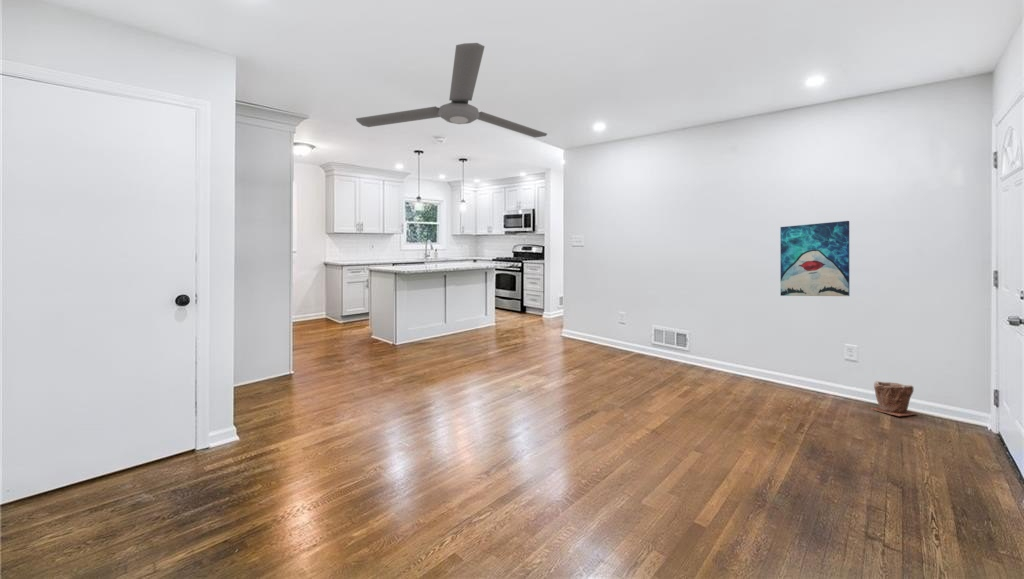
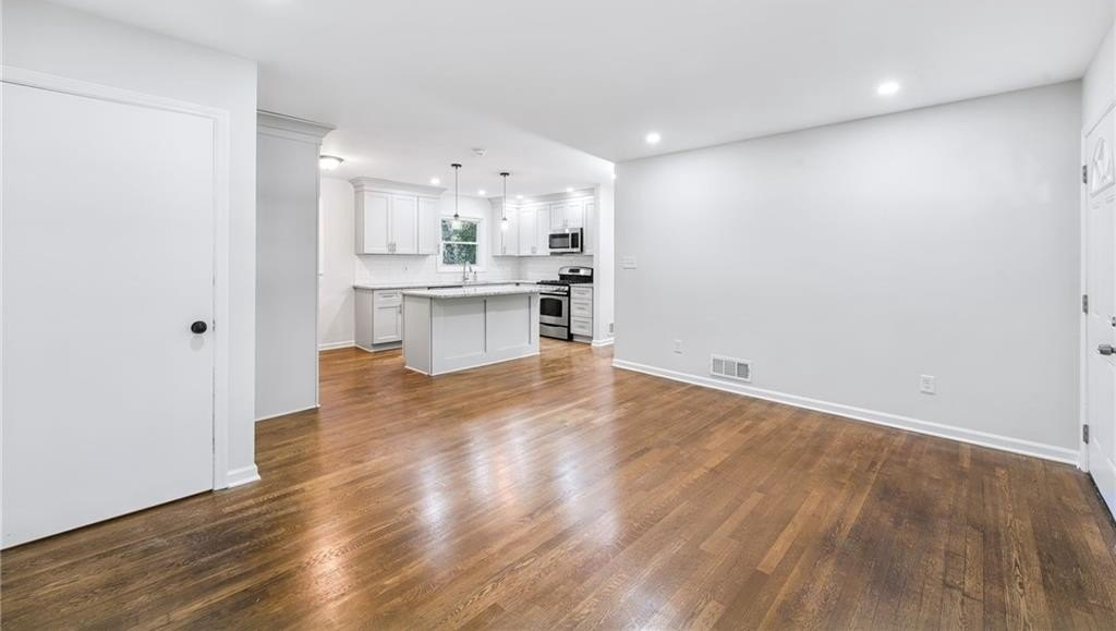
- ceiling fan [355,42,548,139]
- plant pot [870,380,919,417]
- wall art [779,220,850,297]
